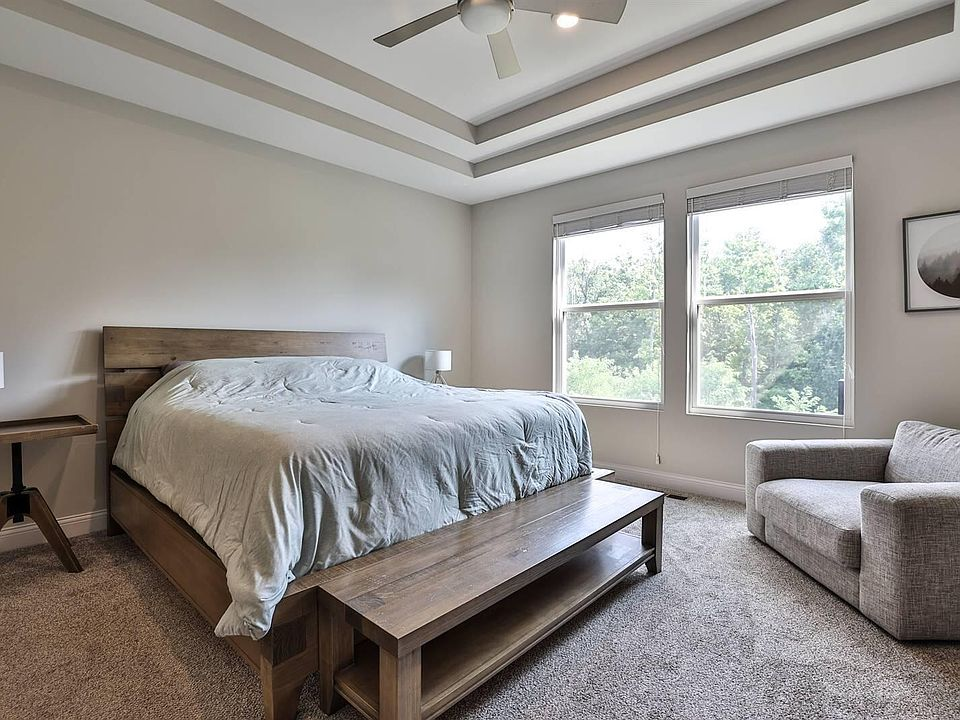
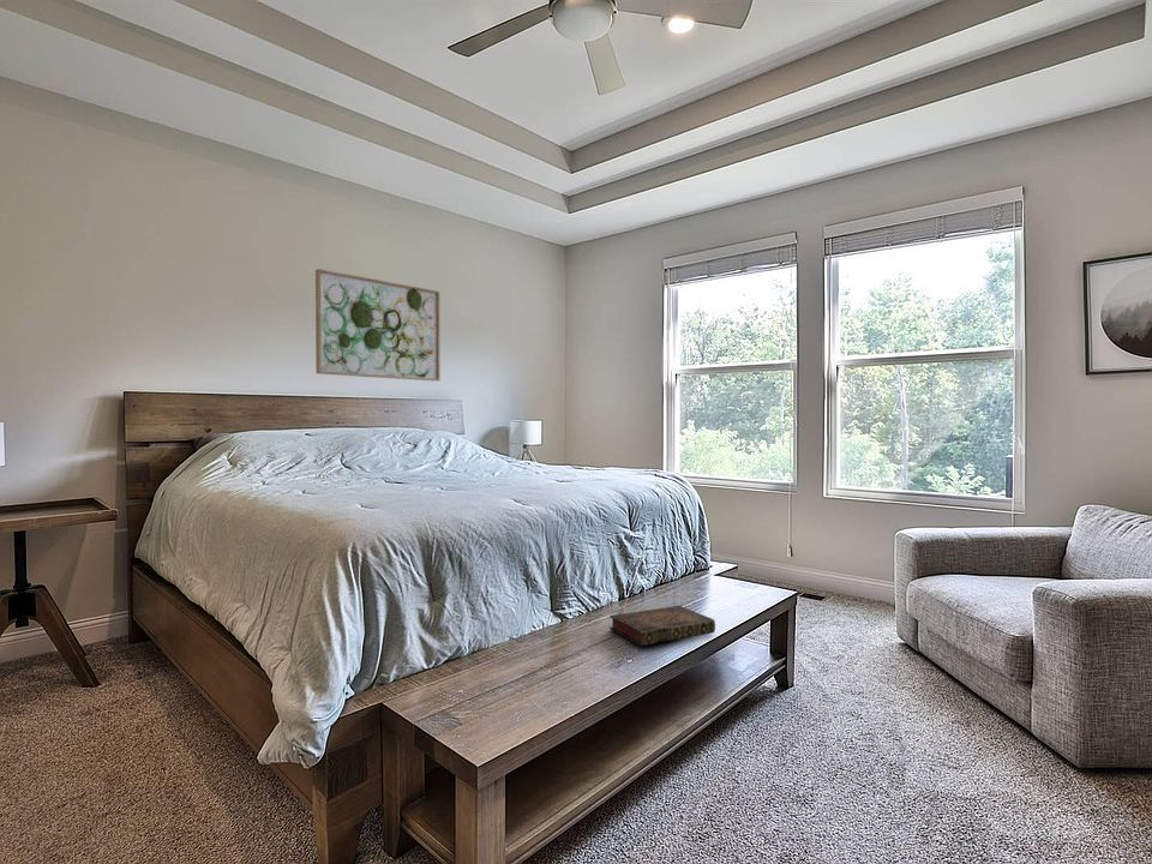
+ wall art [314,268,442,382]
+ book [608,605,716,647]
